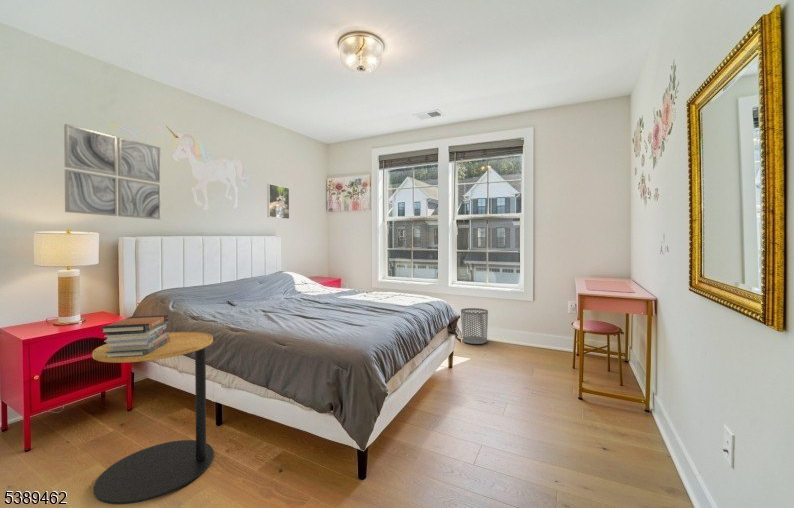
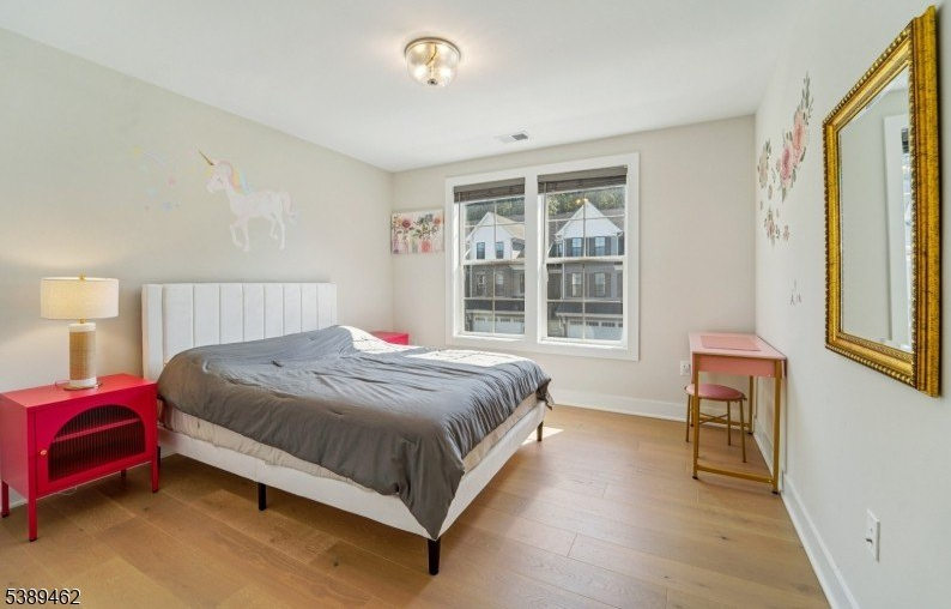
- wall art [63,123,162,221]
- book stack [99,314,171,358]
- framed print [266,183,290,220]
- waste bin [460,307,489,345]
- side table [91,331,215,506]
